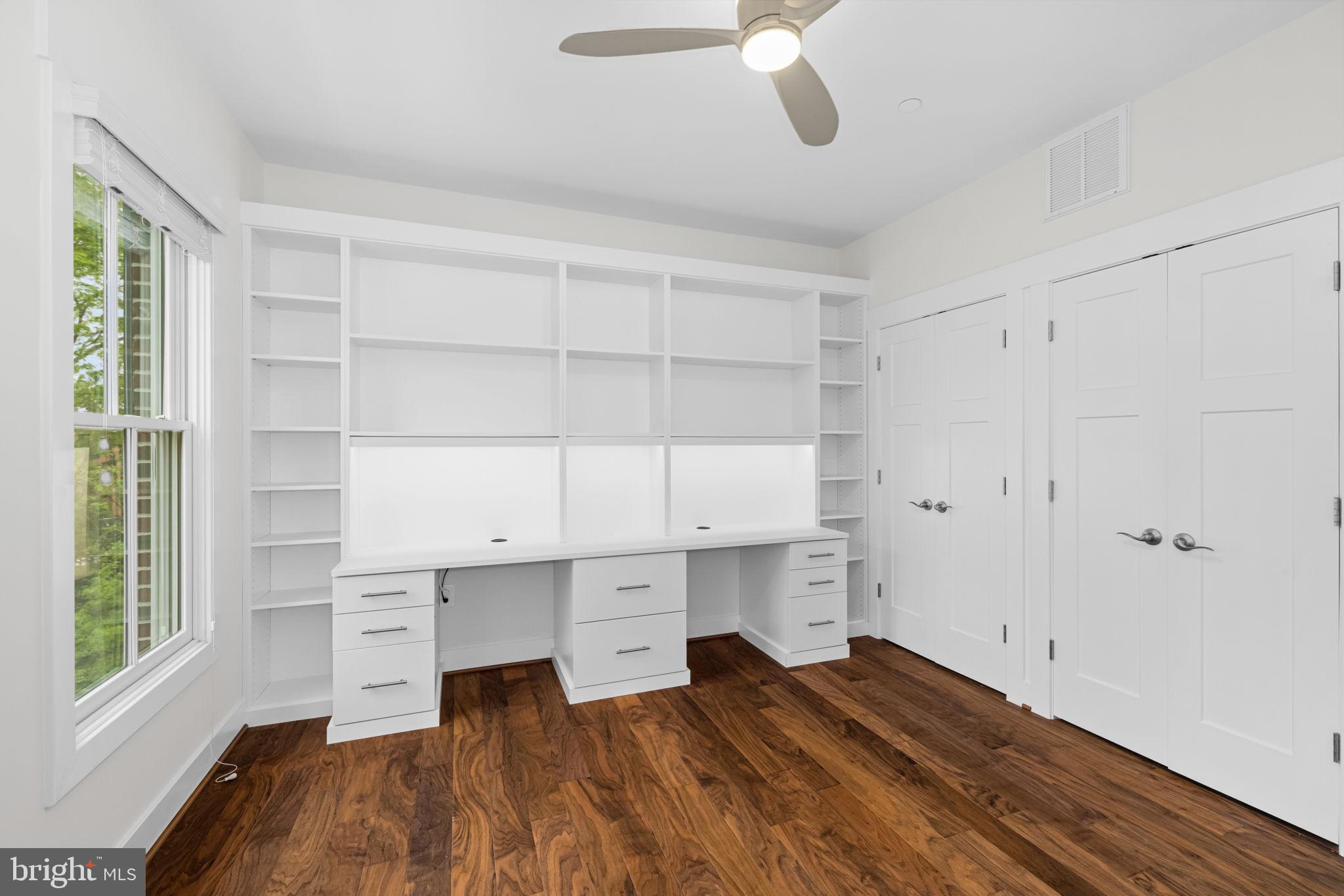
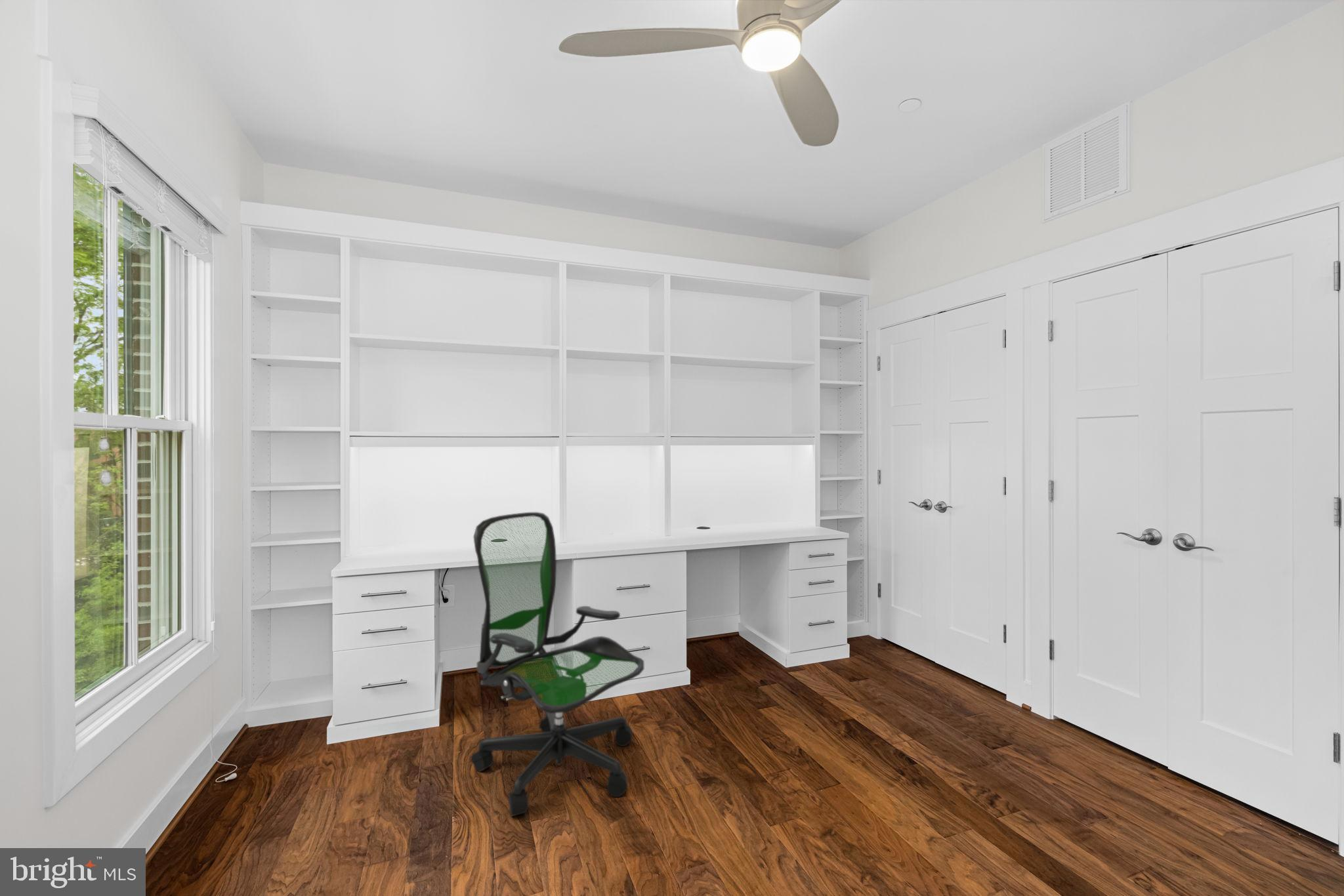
+ office chair [471,512,644,817]
